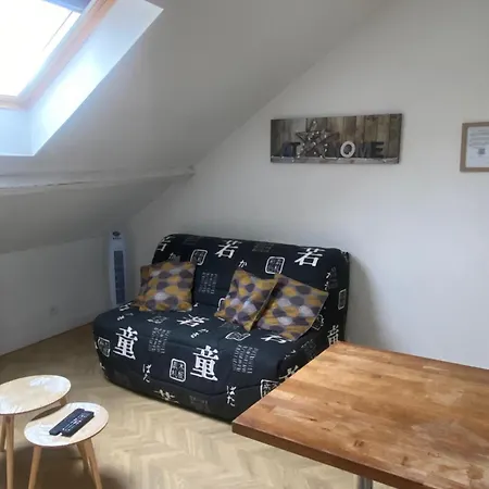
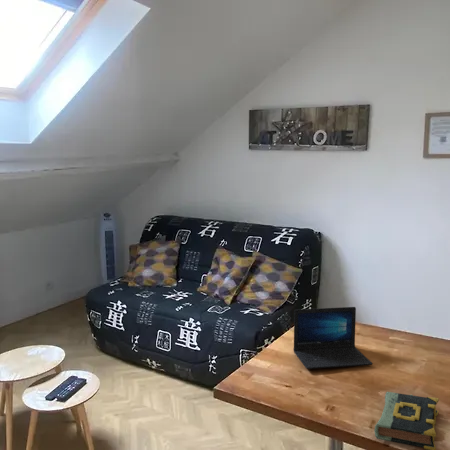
+ laptop [293,306,373,370]
+ book [373,391,440,450]
